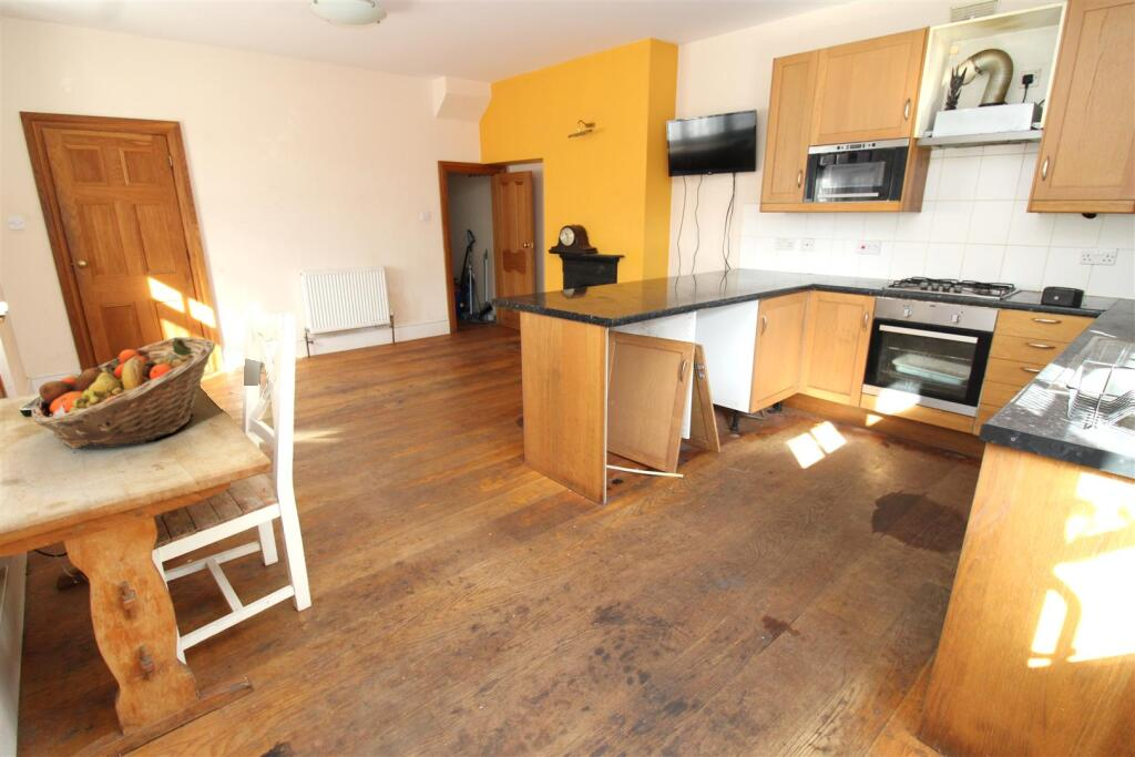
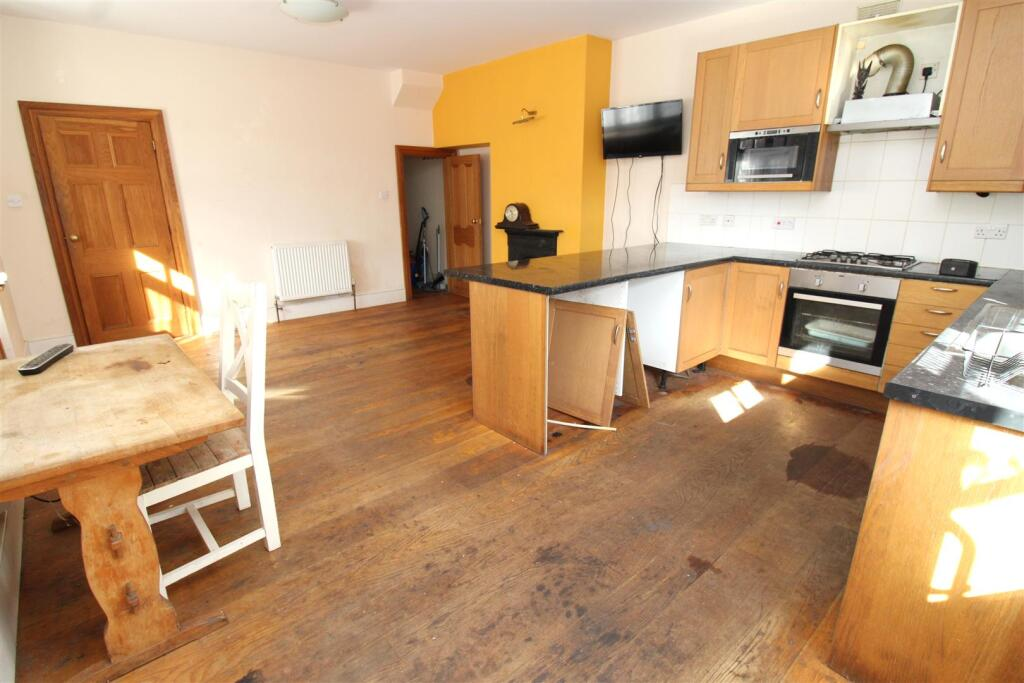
- fruit basket [30,336,216,450]
